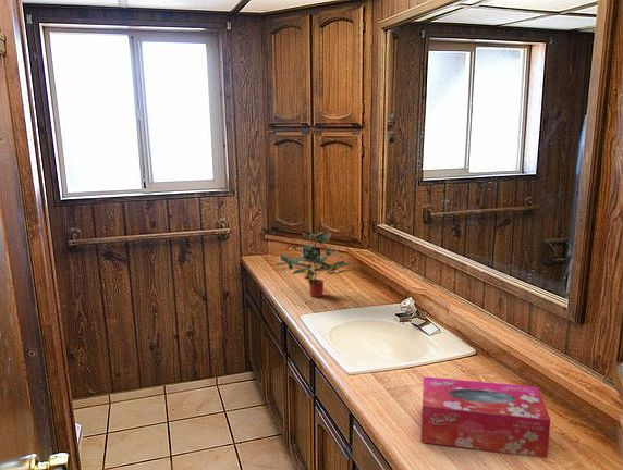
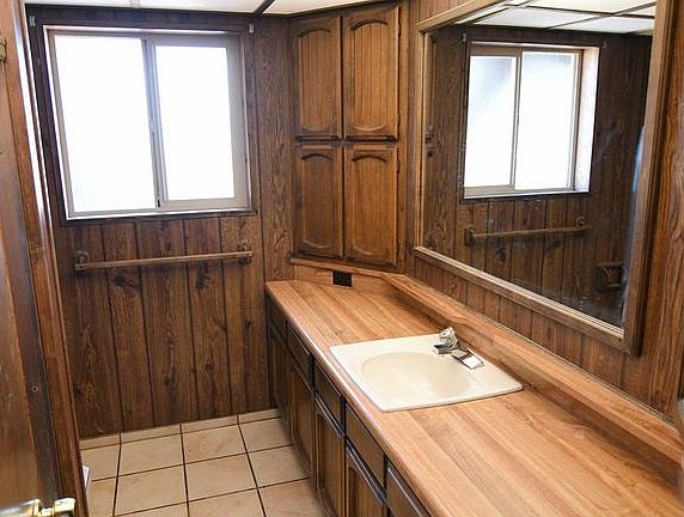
- potted plant [274,231,354,298]
- tissue box [420,375,551,459]
